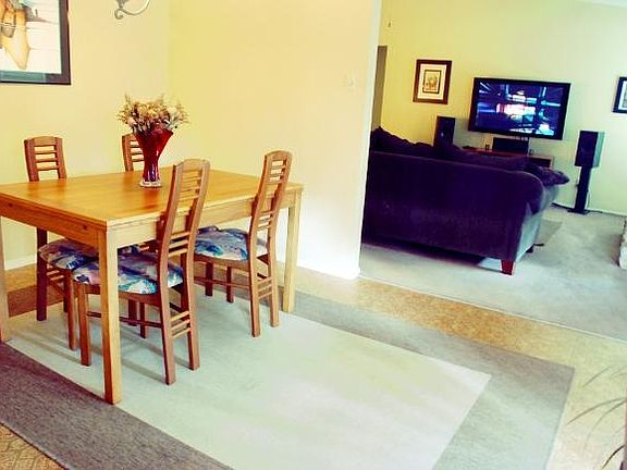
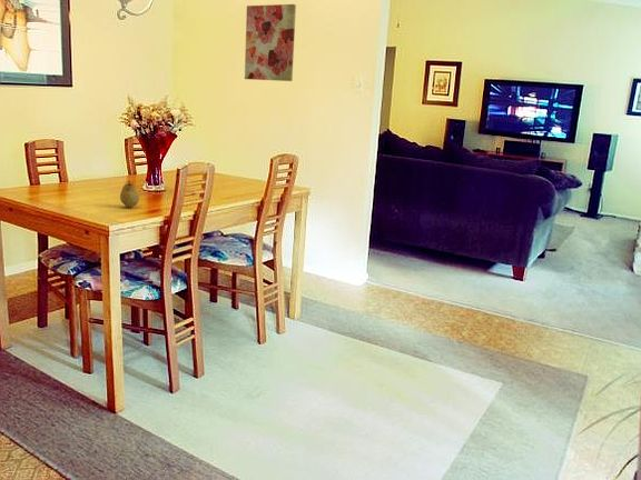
+ wall art [244,3,297,82]
+ fruit [119,180,140,208]
